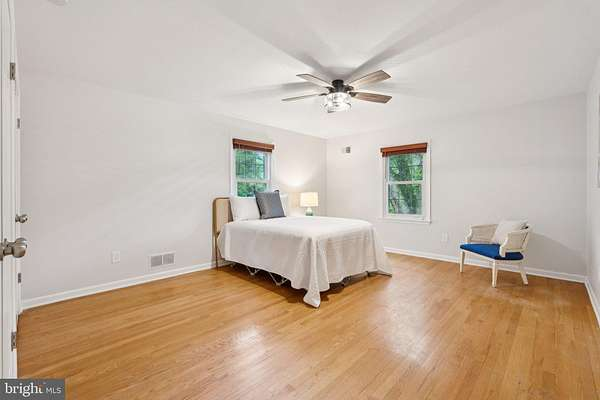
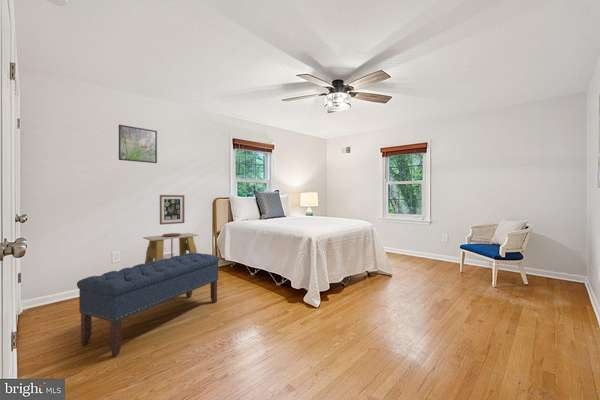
+ bench [76,252,220,357]
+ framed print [118,124,158,164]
+ side table [142,232,200,264]
+ wall art [159,194,185,226]
